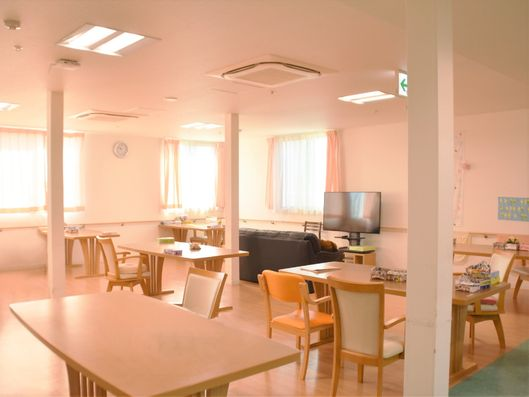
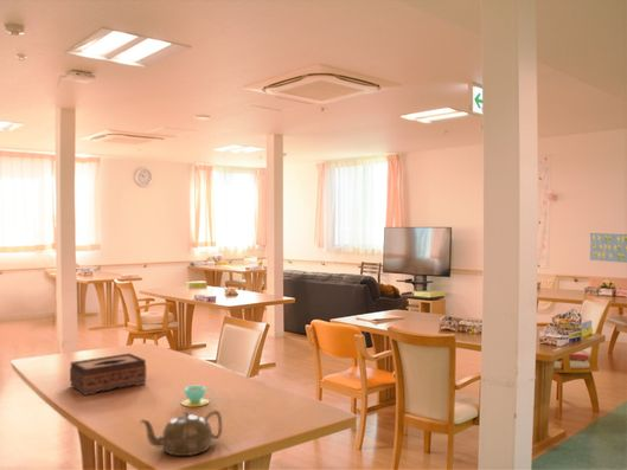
+ teacup [180,385,215,408]
+ tissue box [69,353,147,397]
+ teapot [140,410,223,457]
